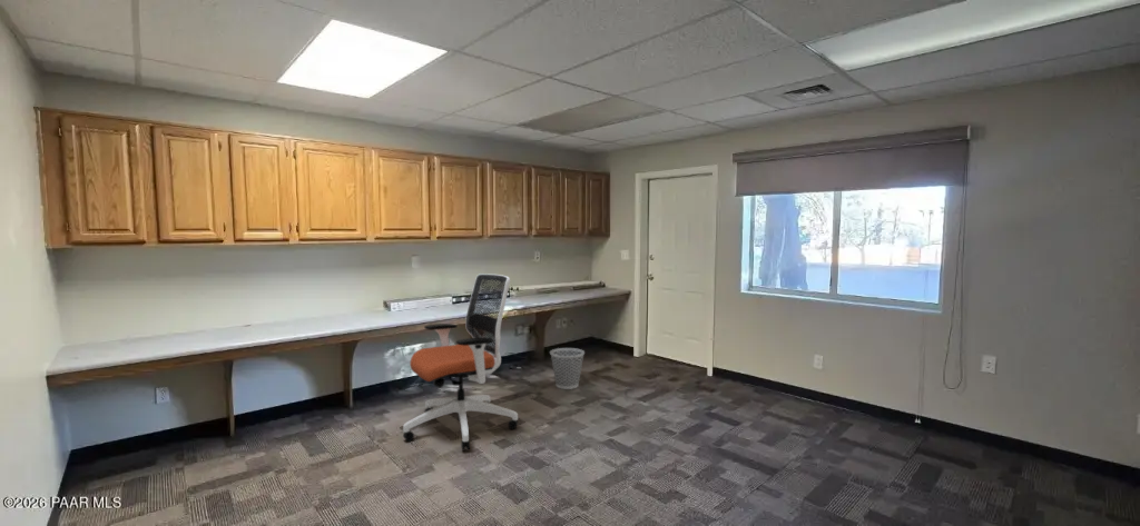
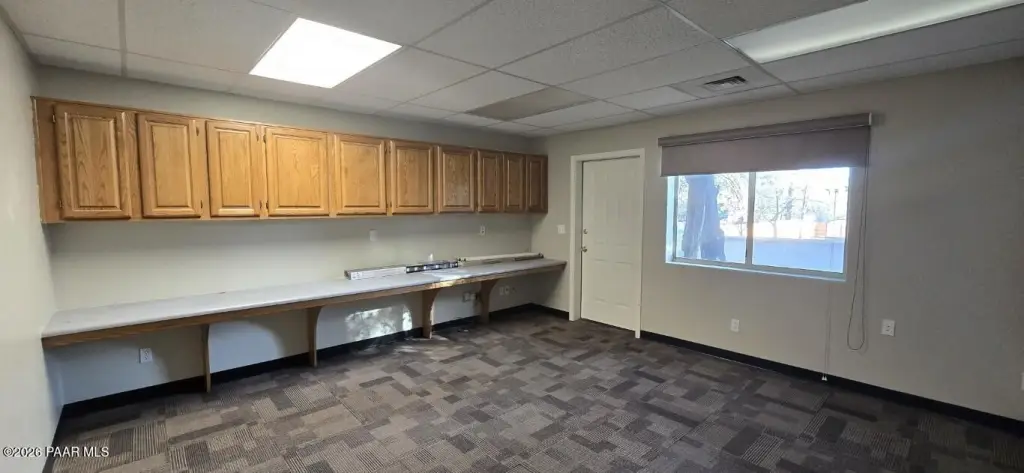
- office chair [402,272,519,451]
- wastebasket [549,347,586,390]
